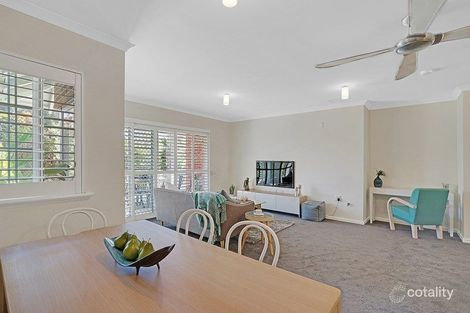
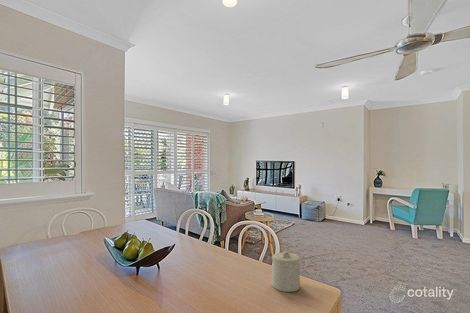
+ candle [270,250,301,293]
